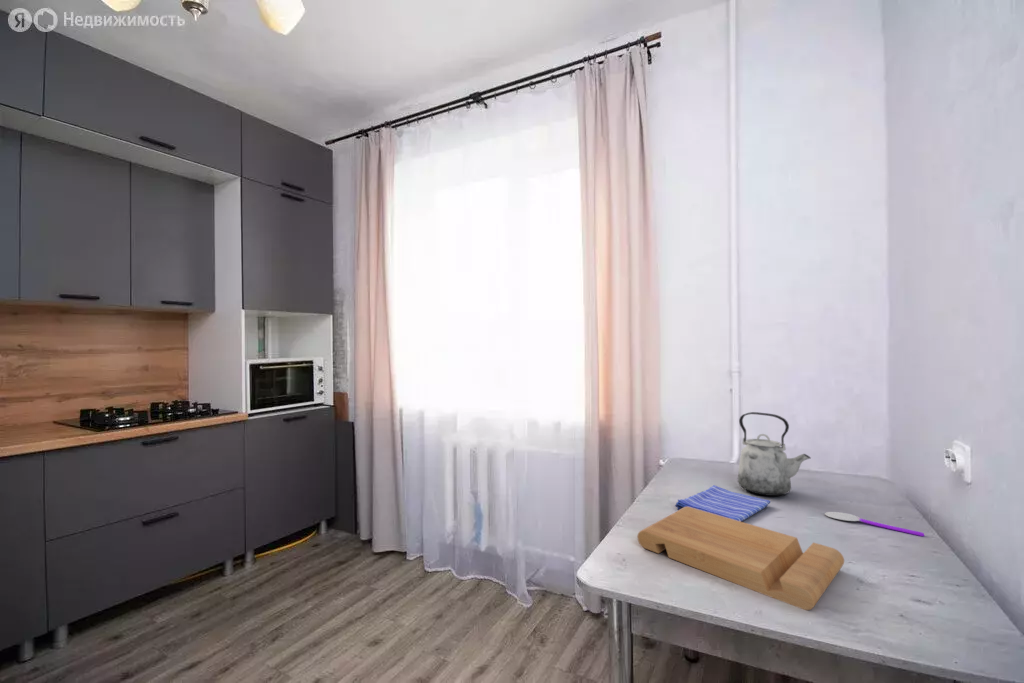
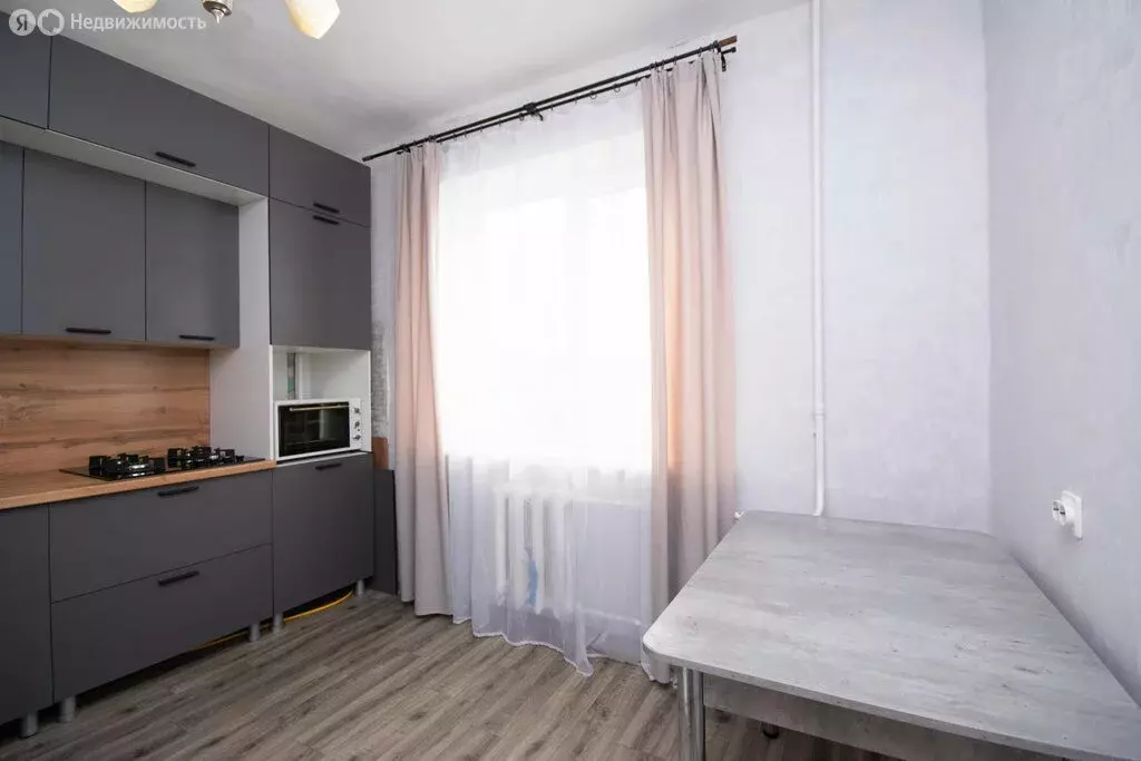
- dish towel [674,484,771,522]
- spoon [824,511,925,537]
- cutting board [636,507,845,611]
- kettle [737,411,812,497]
